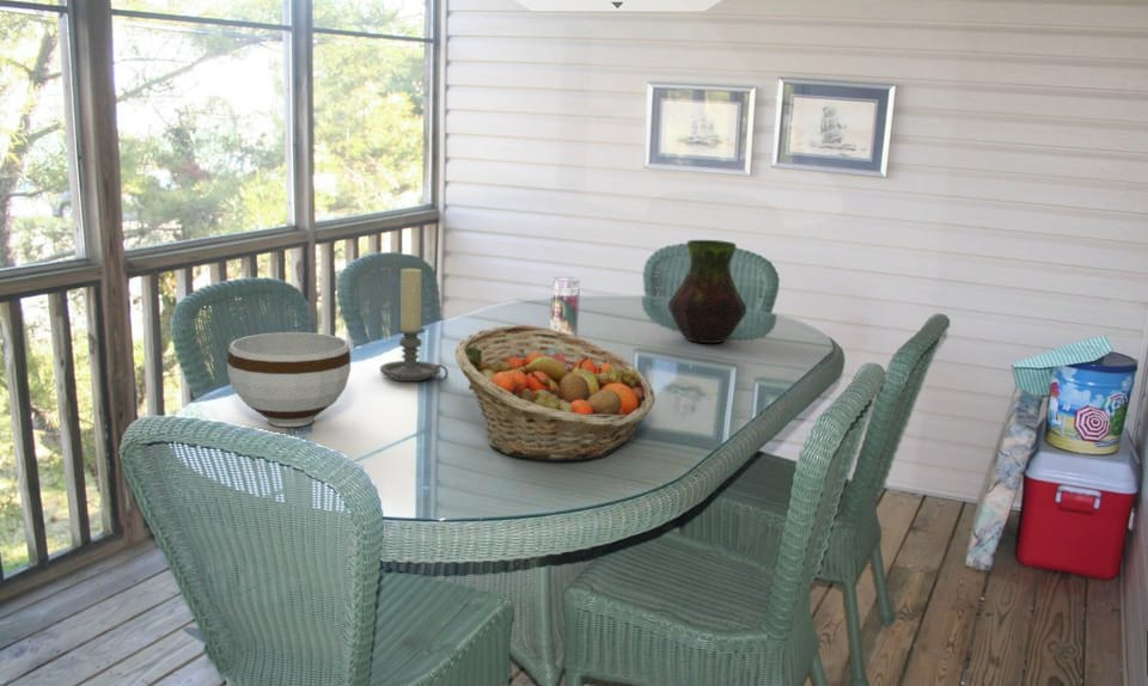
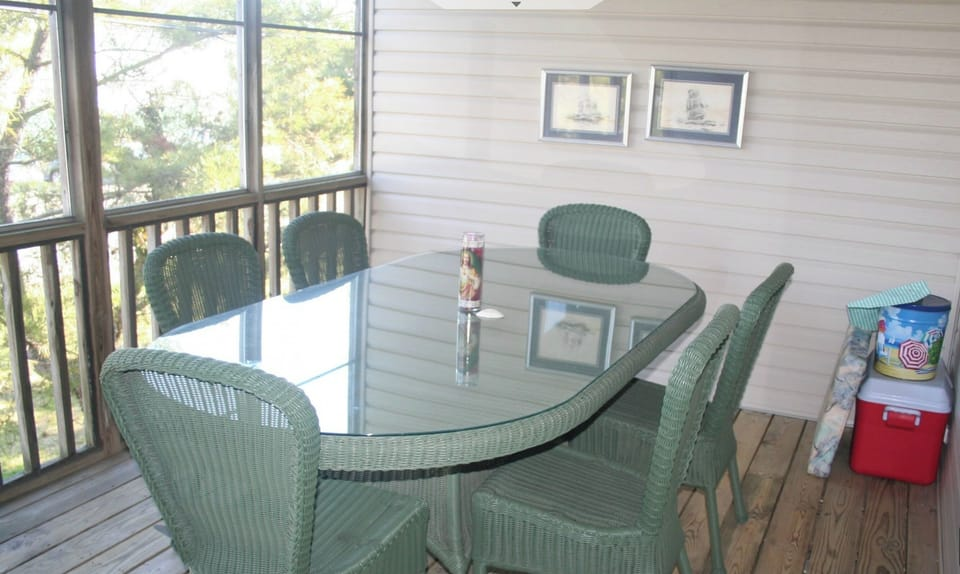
- bowl [226,331,352,428]
- candle holder [379,265,450,382]
- fruit basket [453,324,657,461]
- vase [667,239,747,344]
